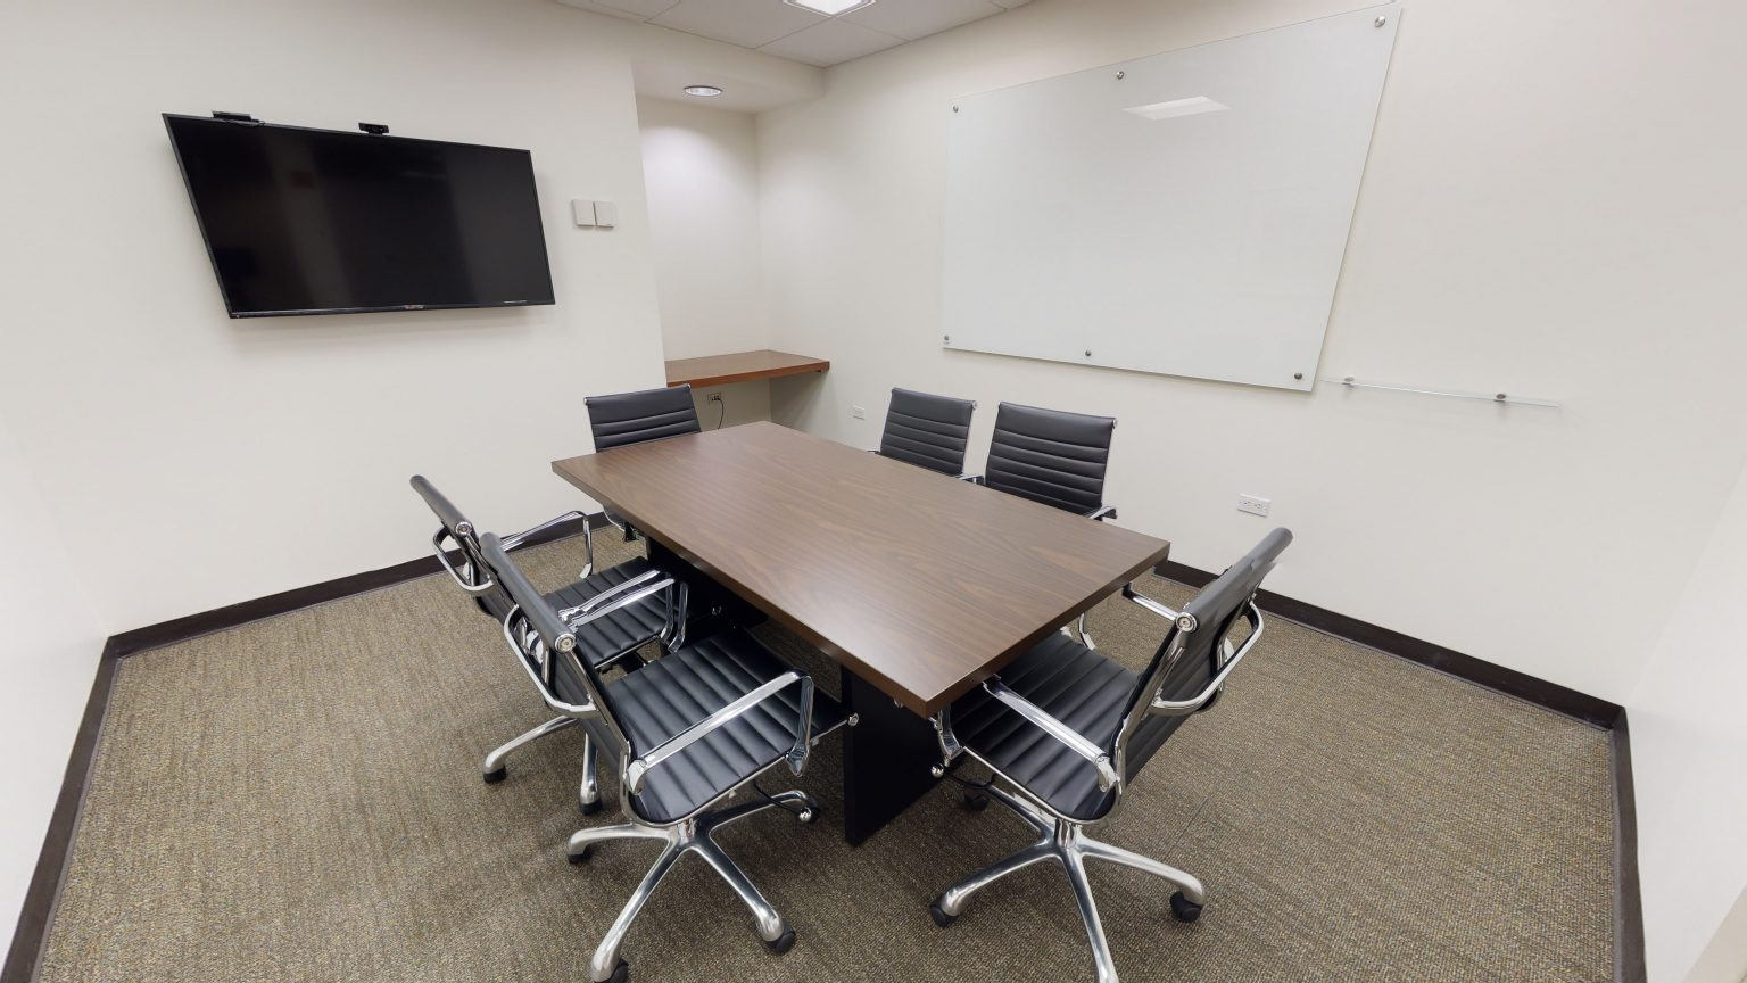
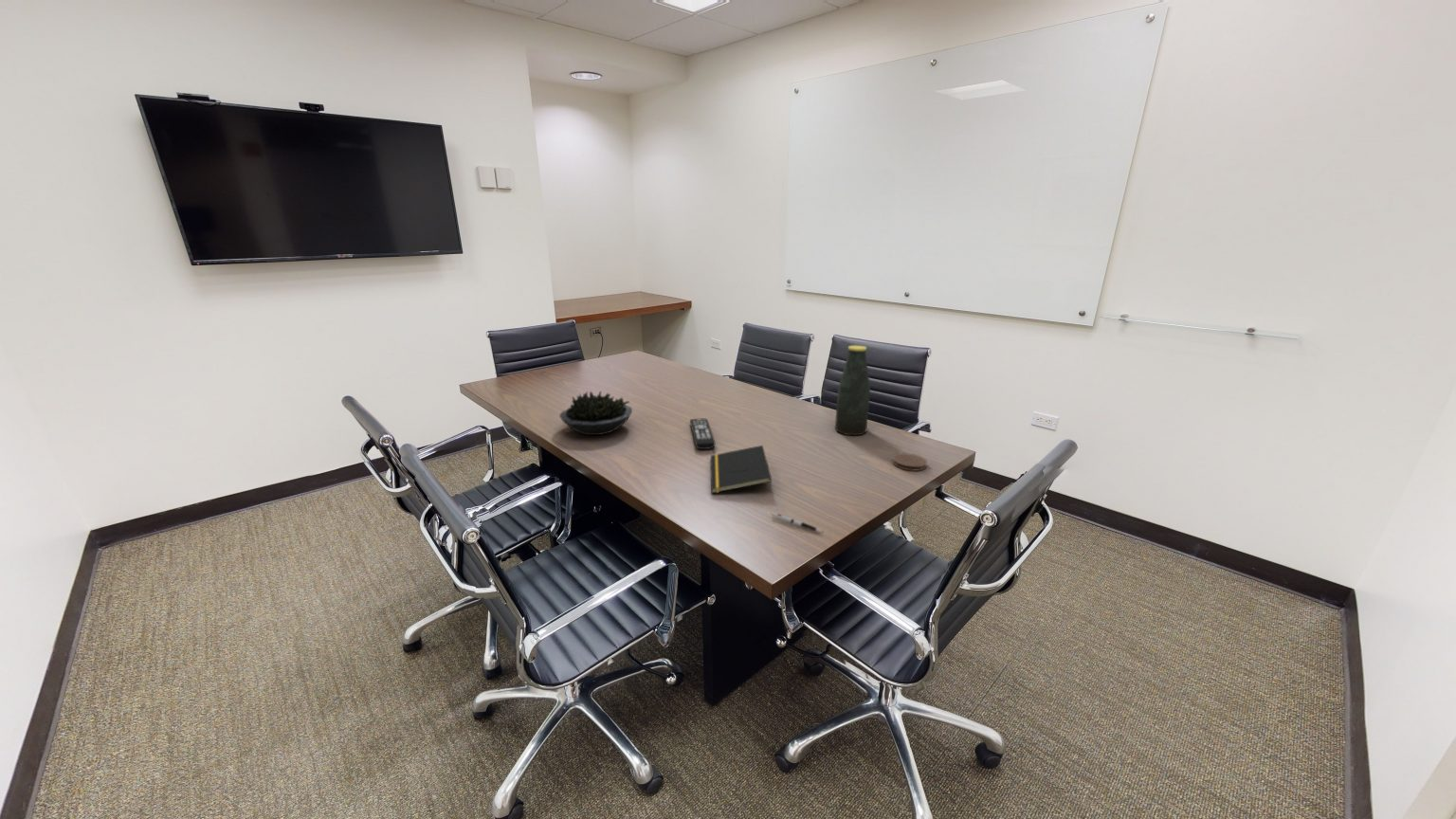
+ bottle [834,344,871,436]
+ notepad [710,445,773,494]
+ coaster [892,452,928,472]
+ succulent plant [558,391,633,436]
+ remote control [689,418,716,450]
+ pen [770,512,824,533]
